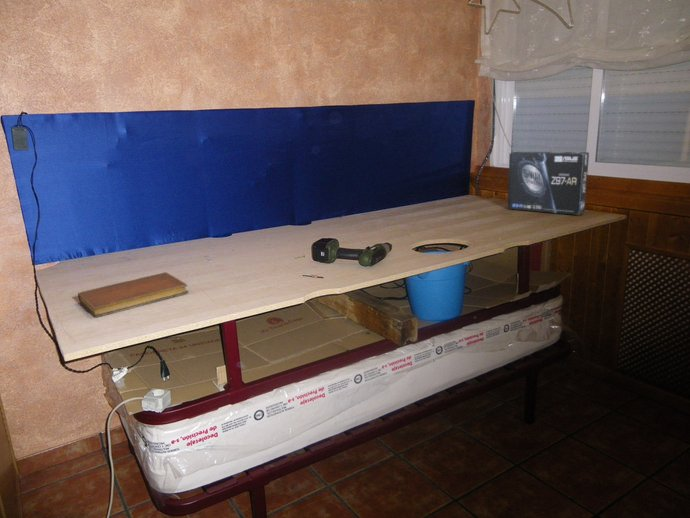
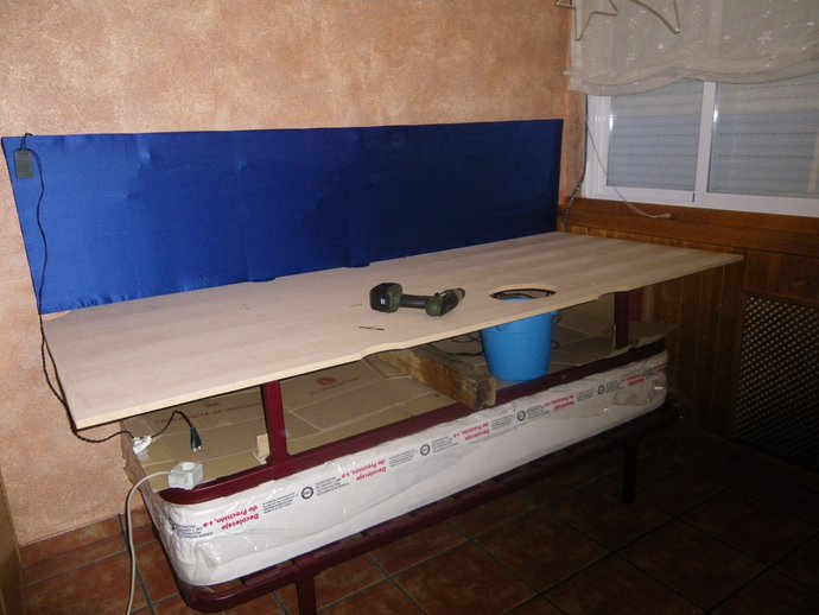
- box [507,151,590,216]
- notebook [77,271,190,318]
